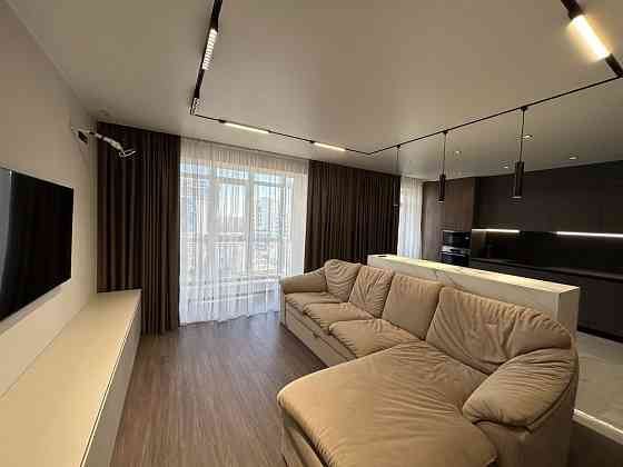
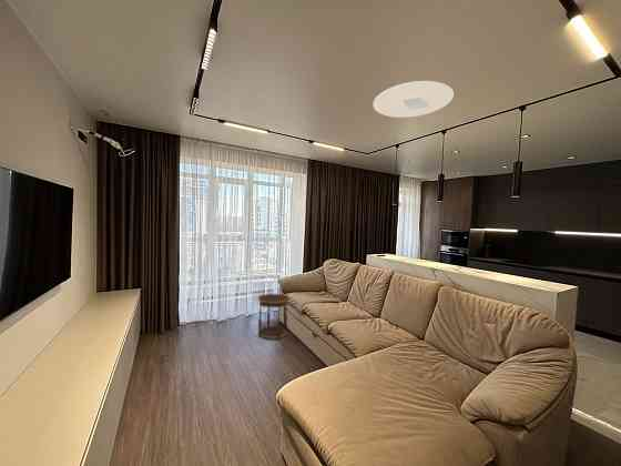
+ ceiling light [373,80,455,119]
+ side table [257,292,291,341]
